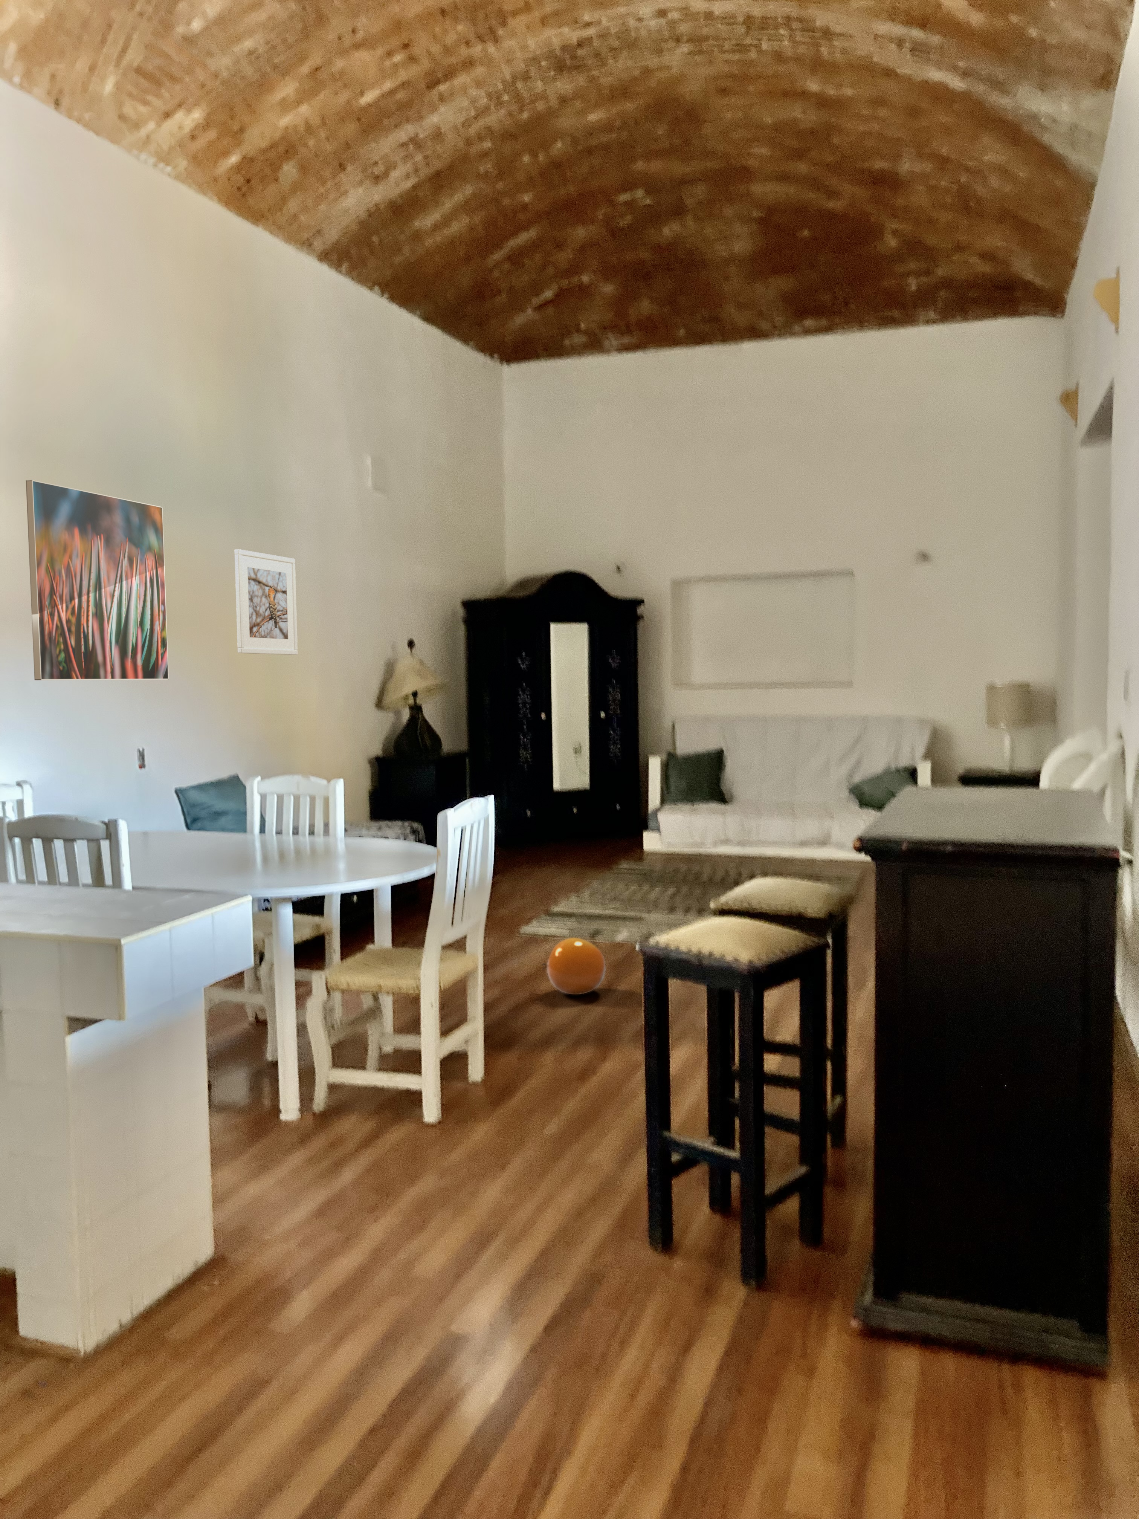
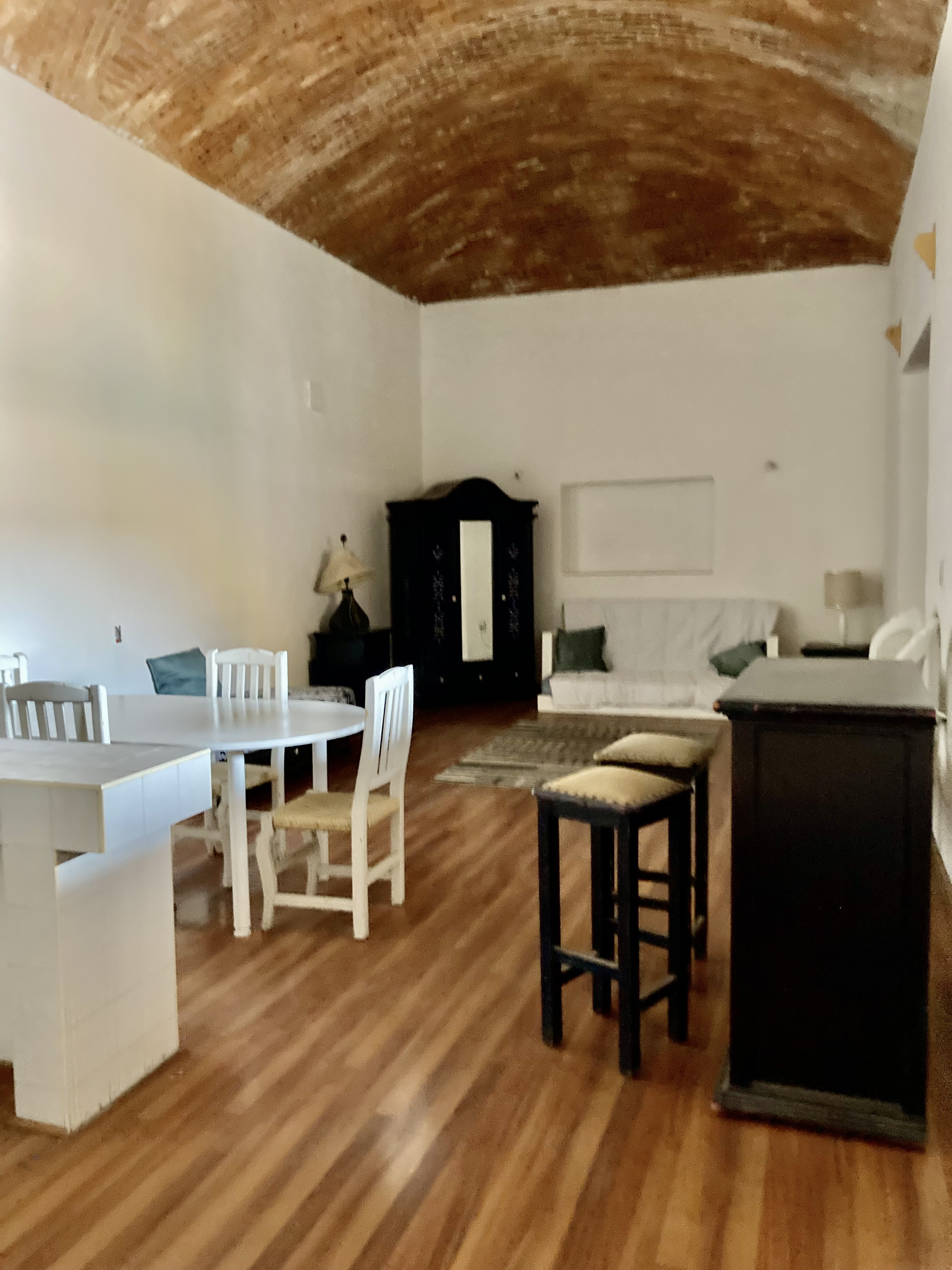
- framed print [25,480,169,681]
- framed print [234,549,298,655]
- ball [542,938,605,995]
